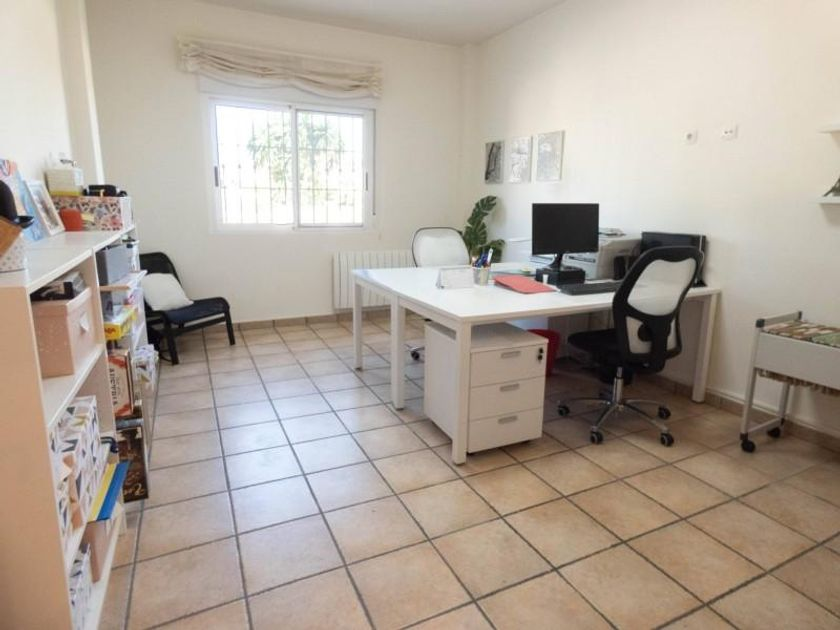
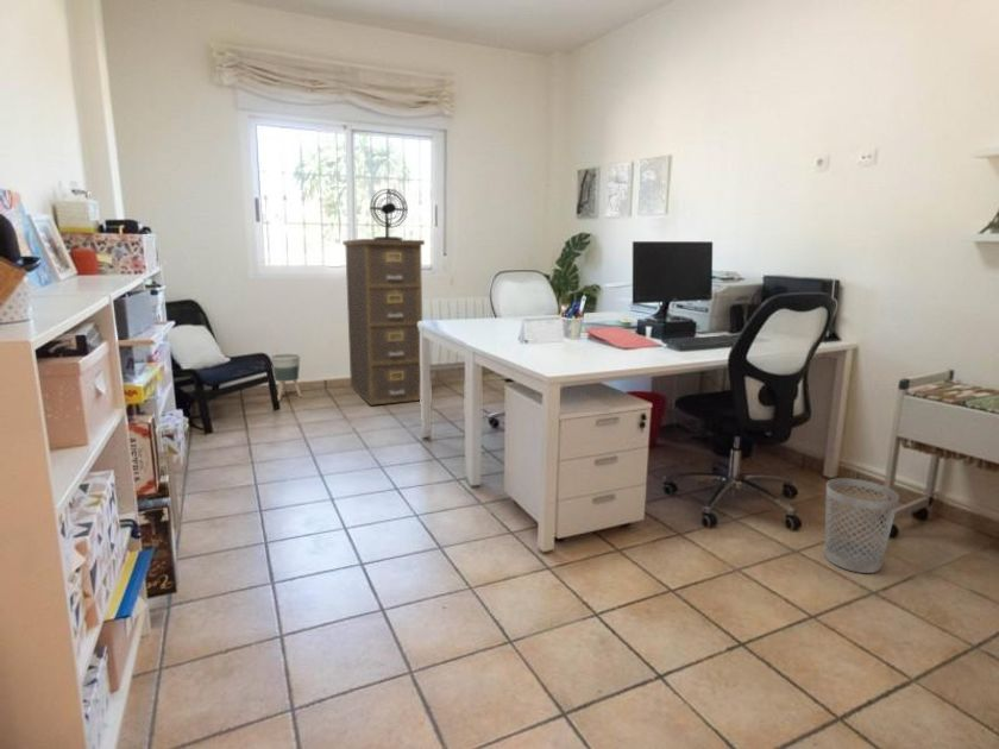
+ planter [269,353,303,402]
+ desk fan [369,188,409,240]
+ filing cabinet [341,238,426,407]
+ wastebasket [823,477,900,574]
